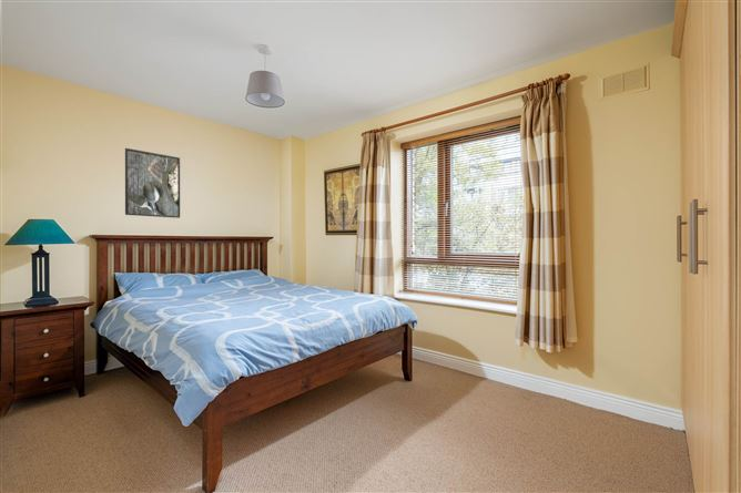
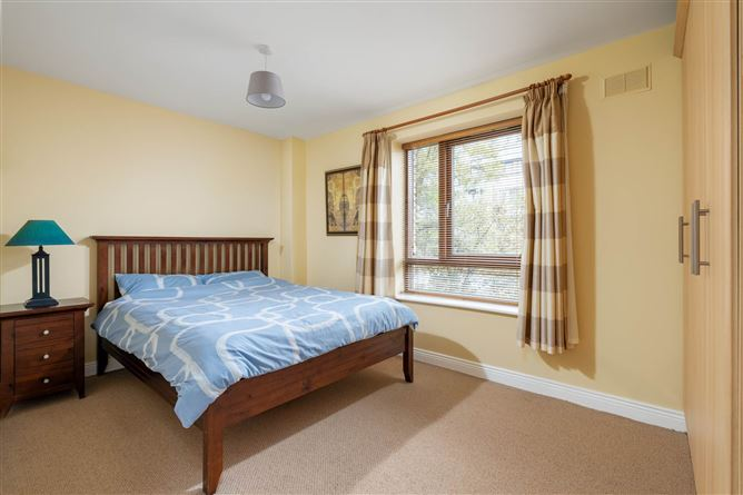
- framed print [124,147,181,219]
